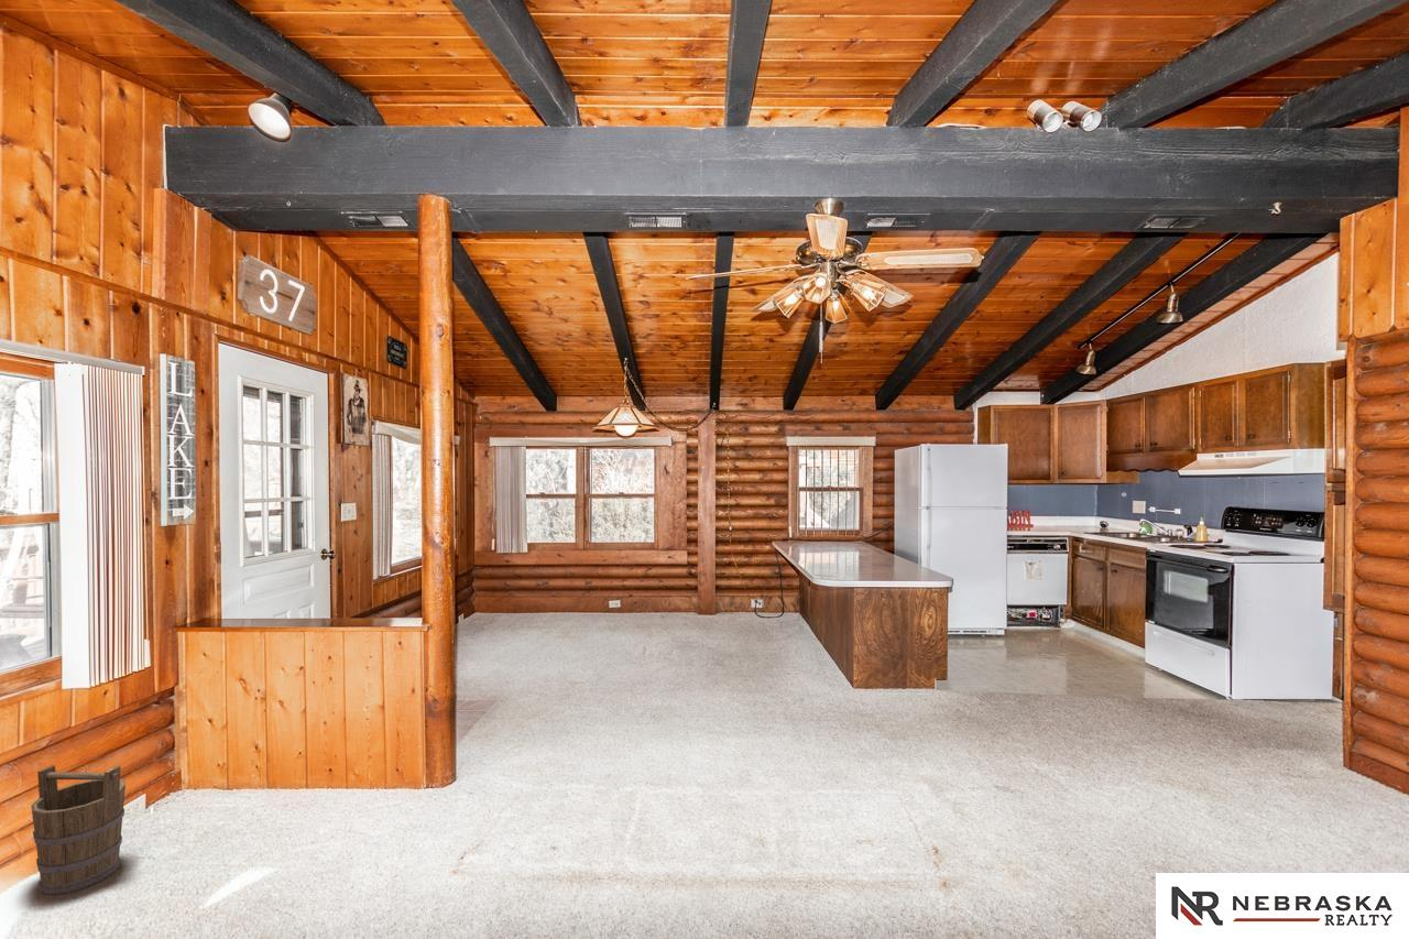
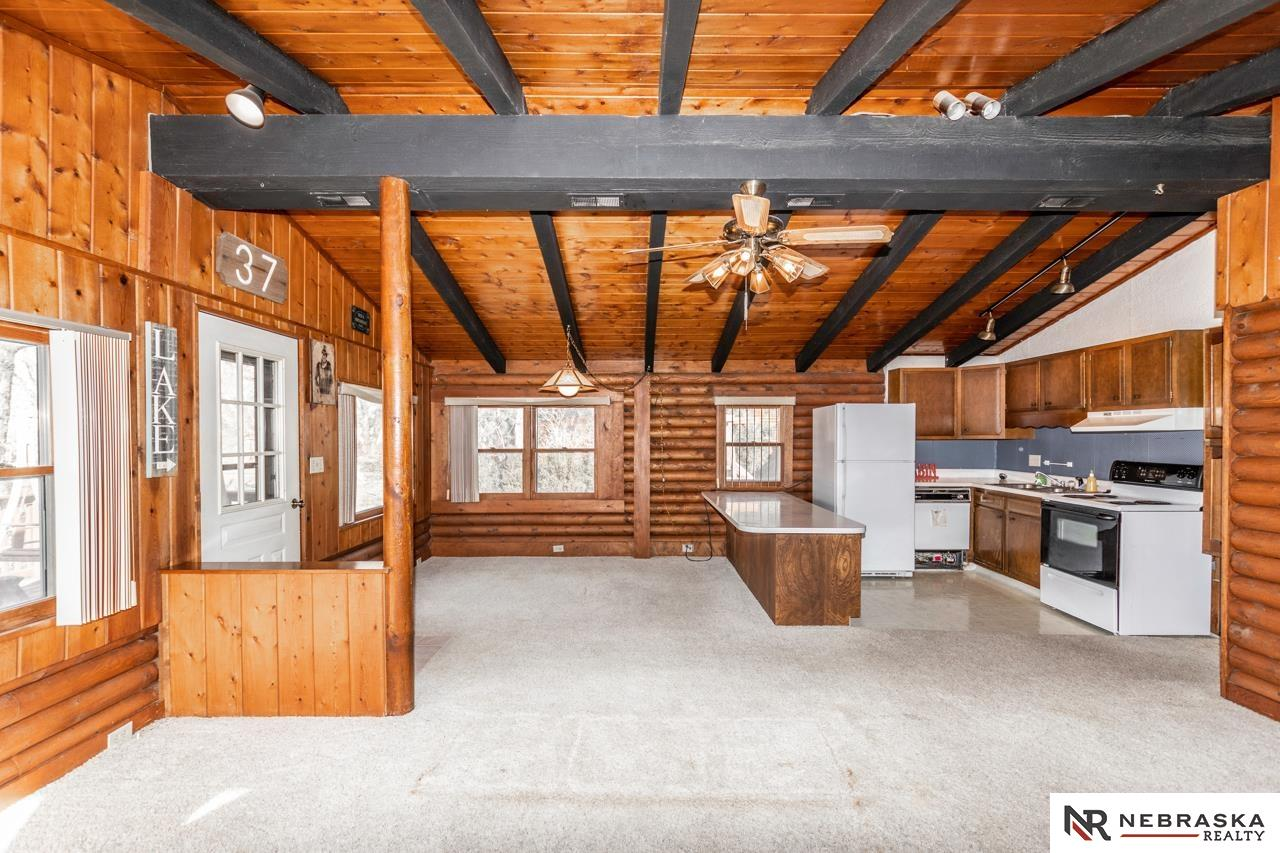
- bucket [30,764,127,896]
